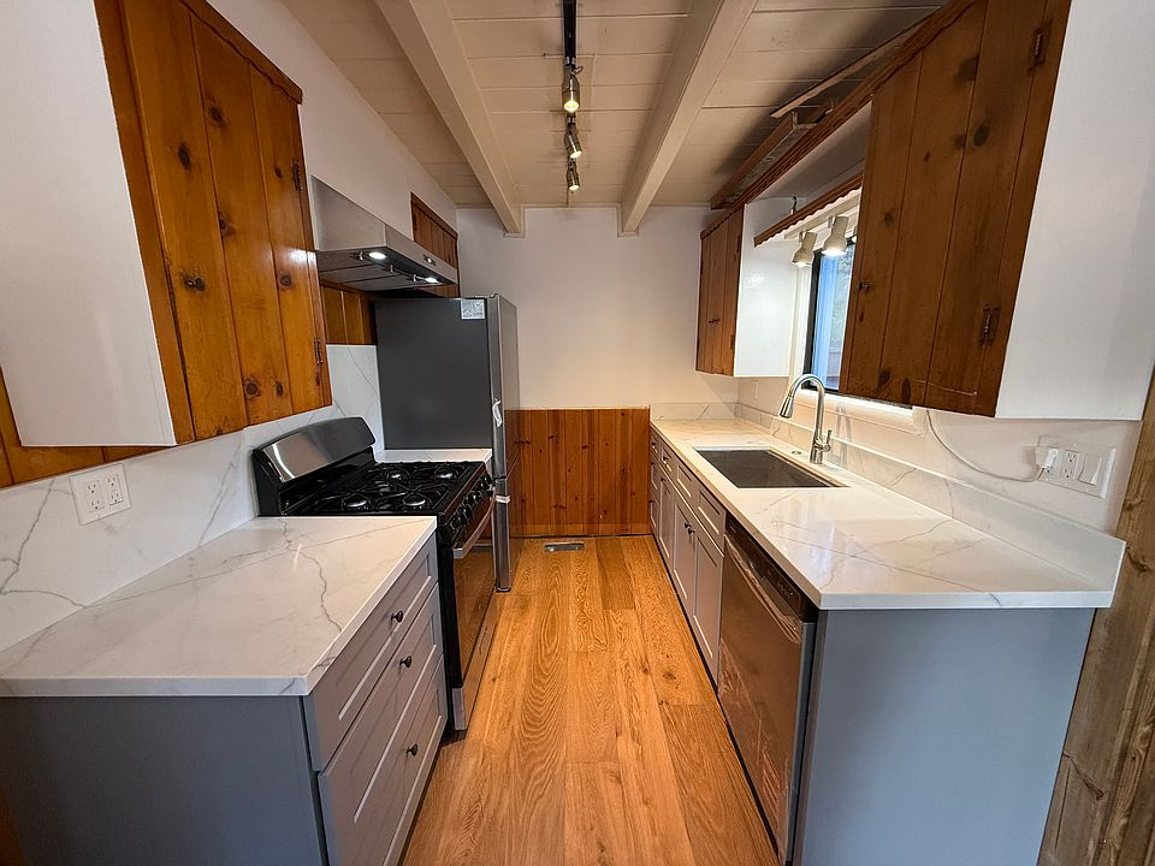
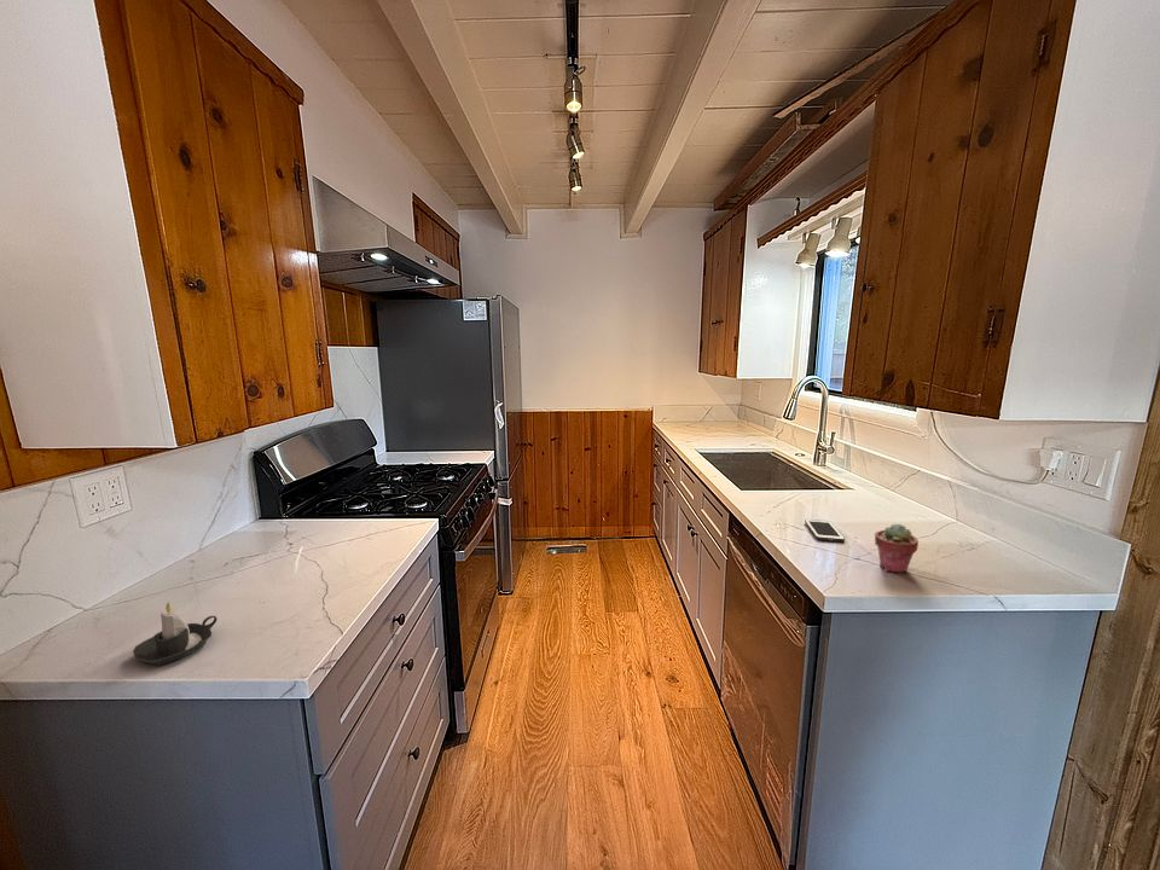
+ candle [132,601,218,666]
+ potted succulent [874,523,920,574]
+ cell phone [804,518,846,543]
